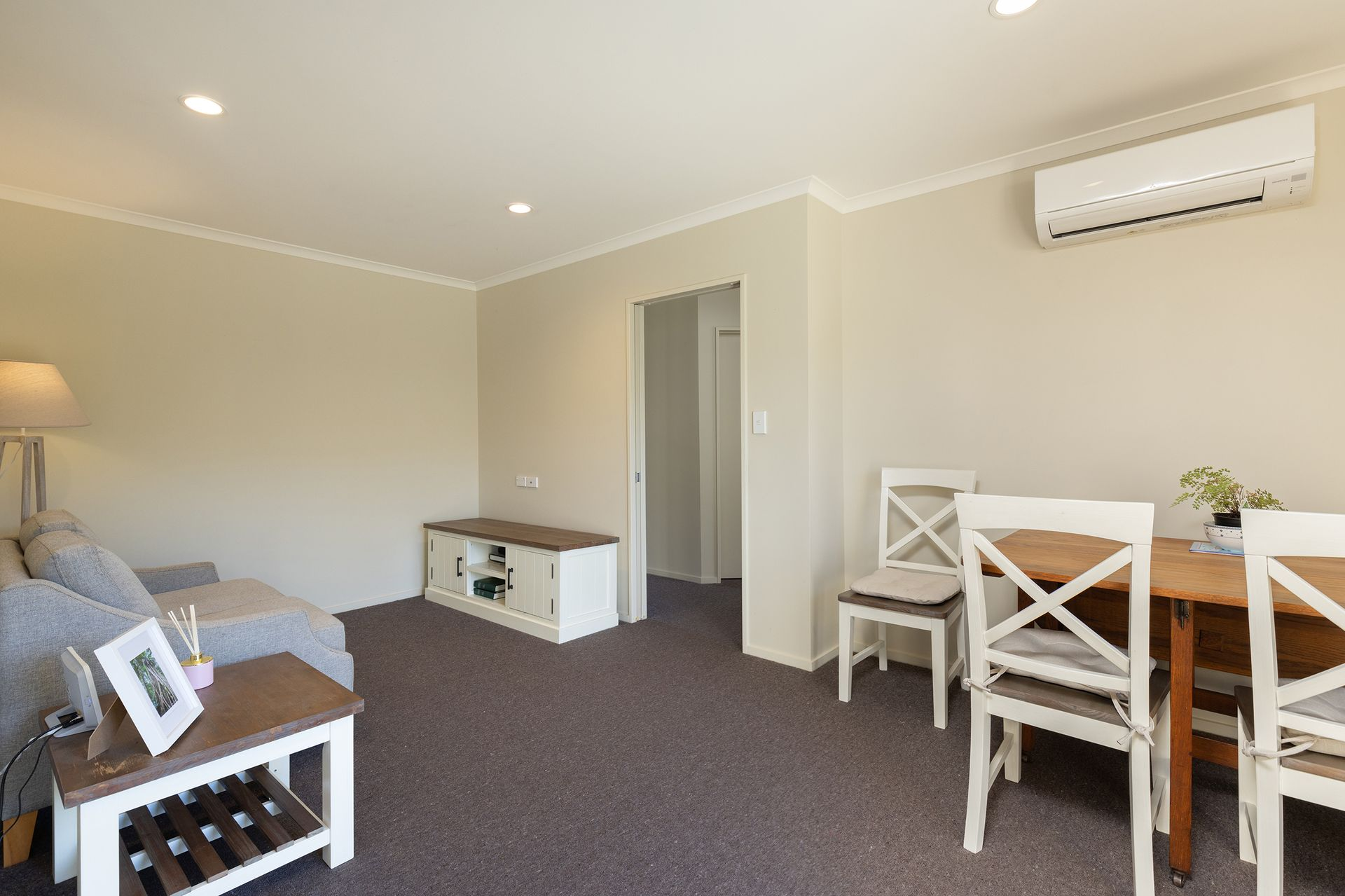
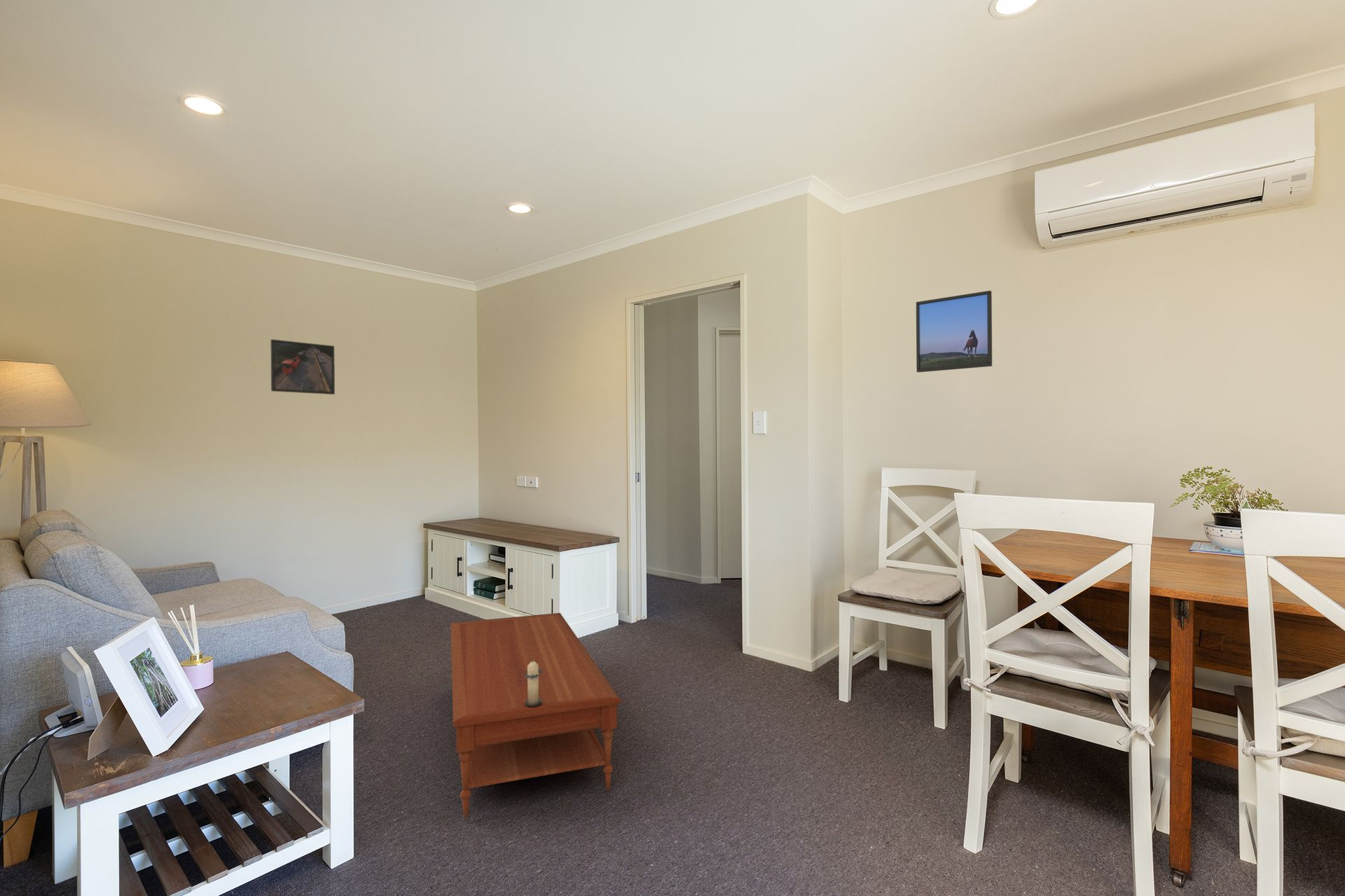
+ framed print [270,338,336,395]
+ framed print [916,290,993,373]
+ candle [523,659,543,707]
+ coffee table [450,612,621,818]
